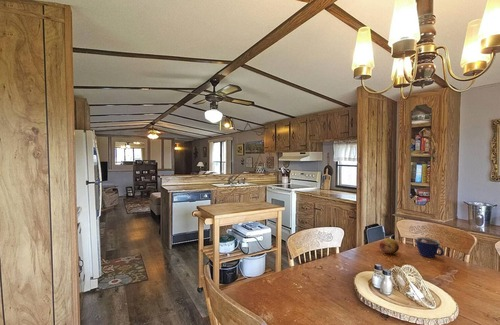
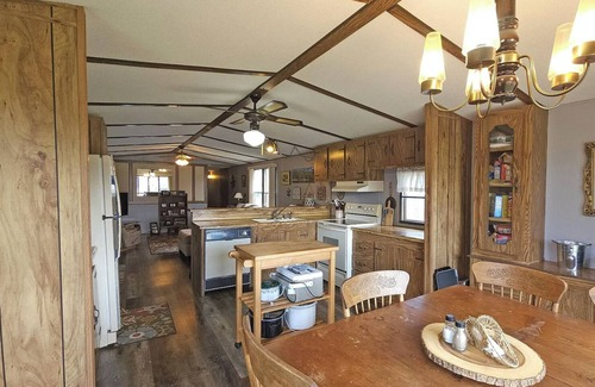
- fruit [379,237,400,255]
- cup [415,236,445,259]
